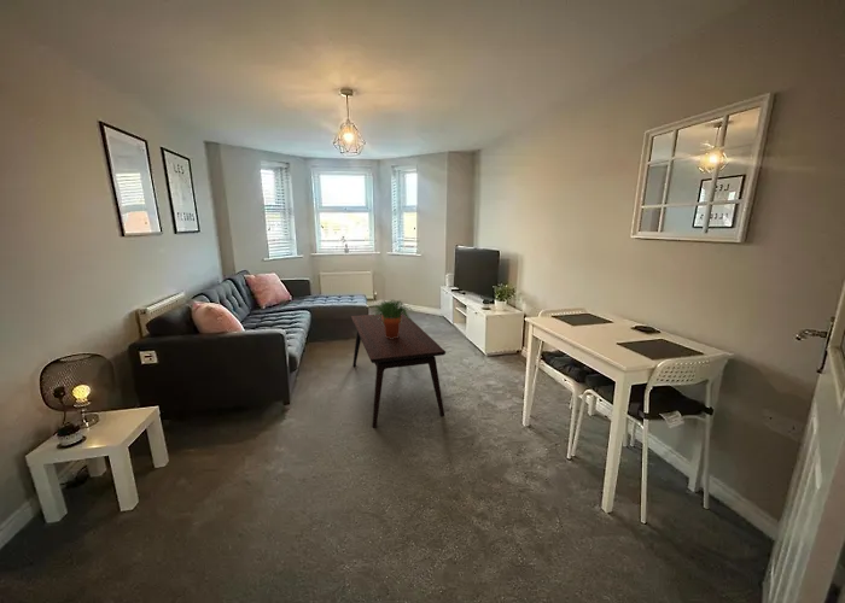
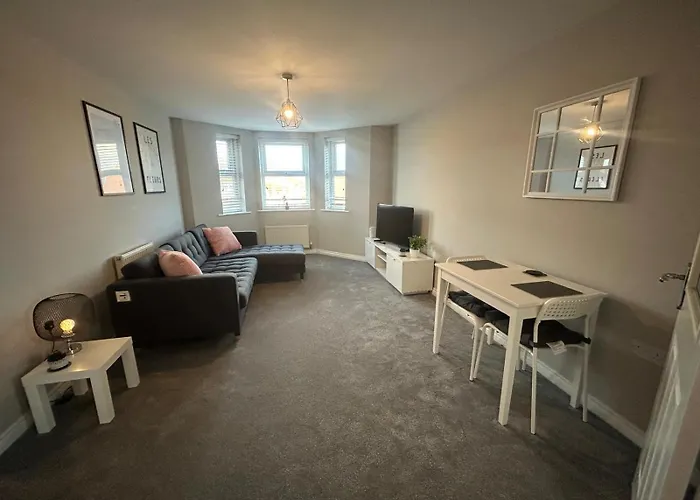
- coffee table [350,312,447,429]
- potted plant [369,298,415,339]
